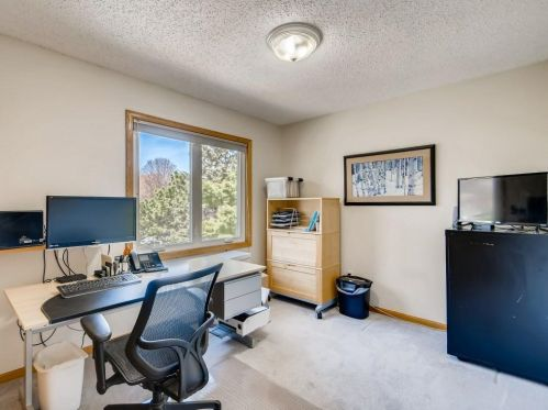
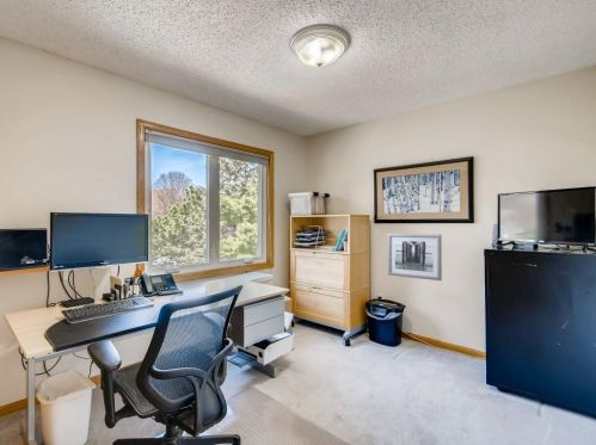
+ wall art [387,233,443,282]
